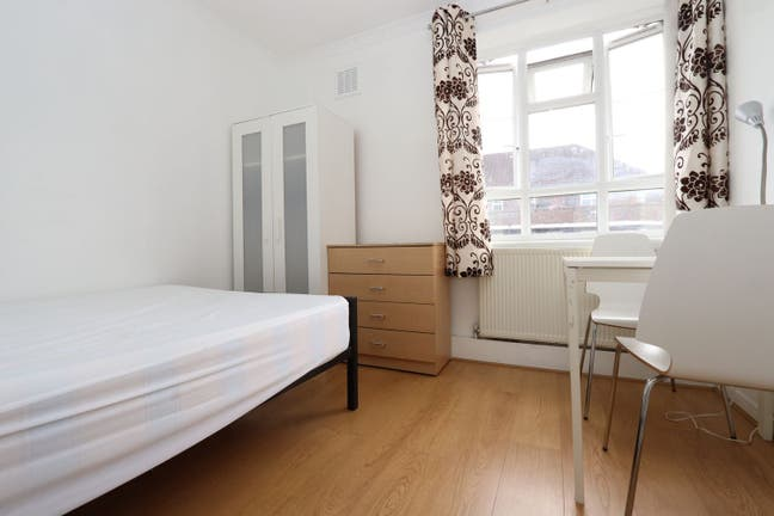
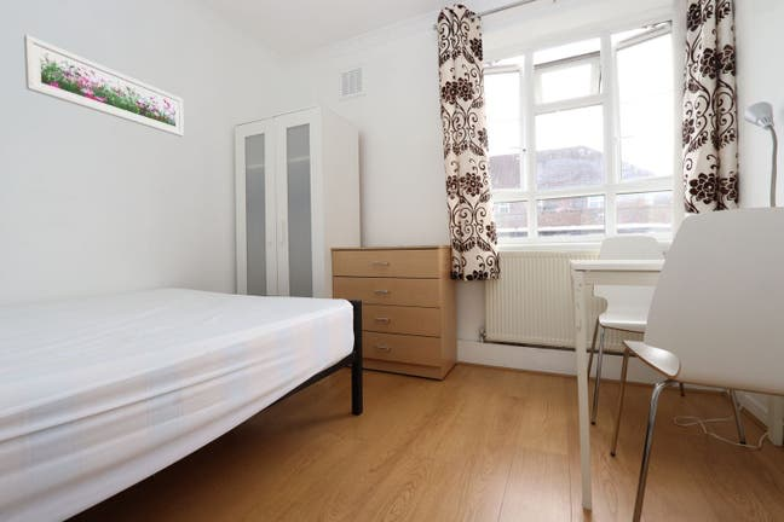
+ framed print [23,34,185,138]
